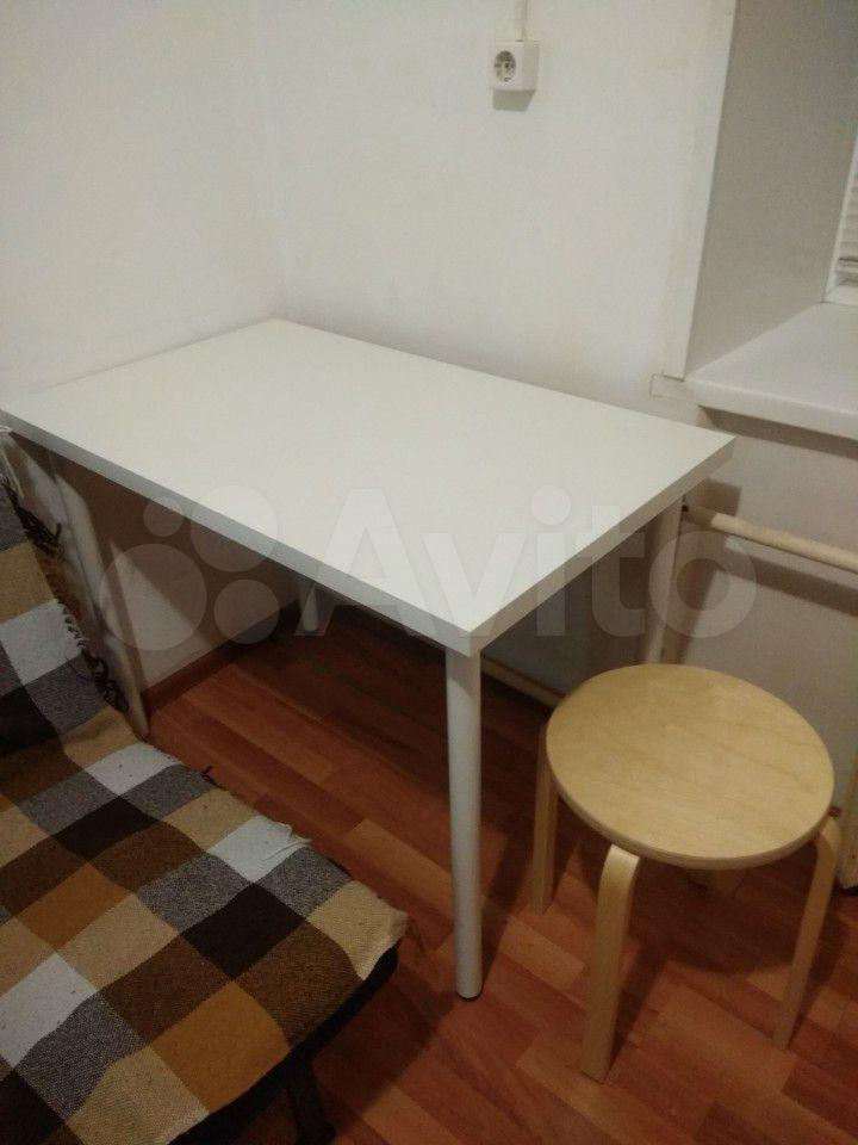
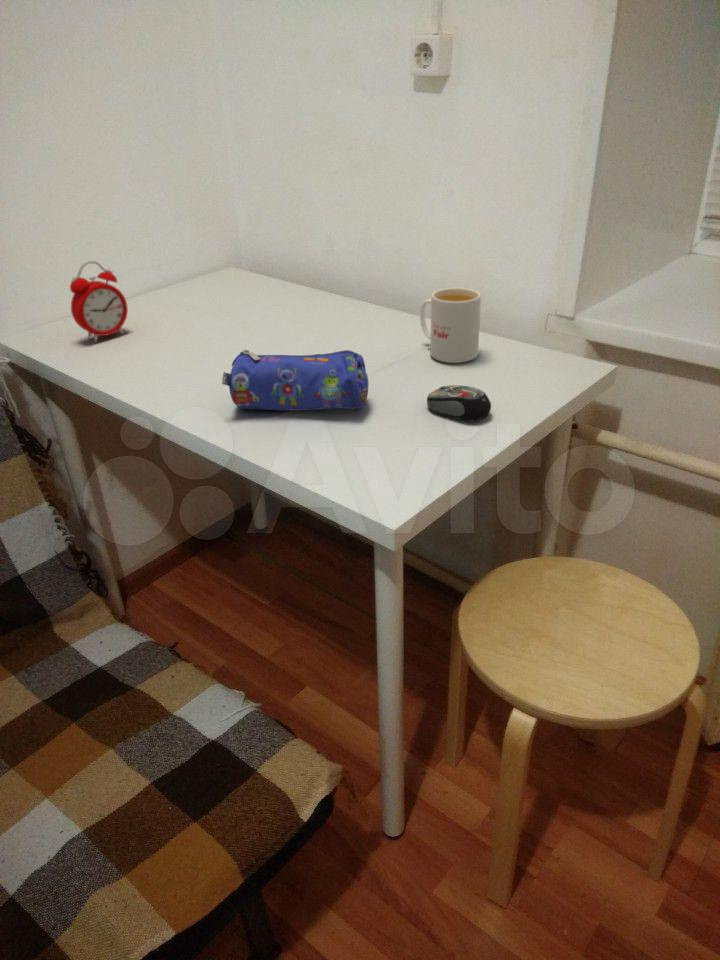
+ computer mouse [426,384,492,423]
+ pencil case [221,349,370,412]
+ alarm clock [69,260,129,343]
+ mug [419,287,482,364]
